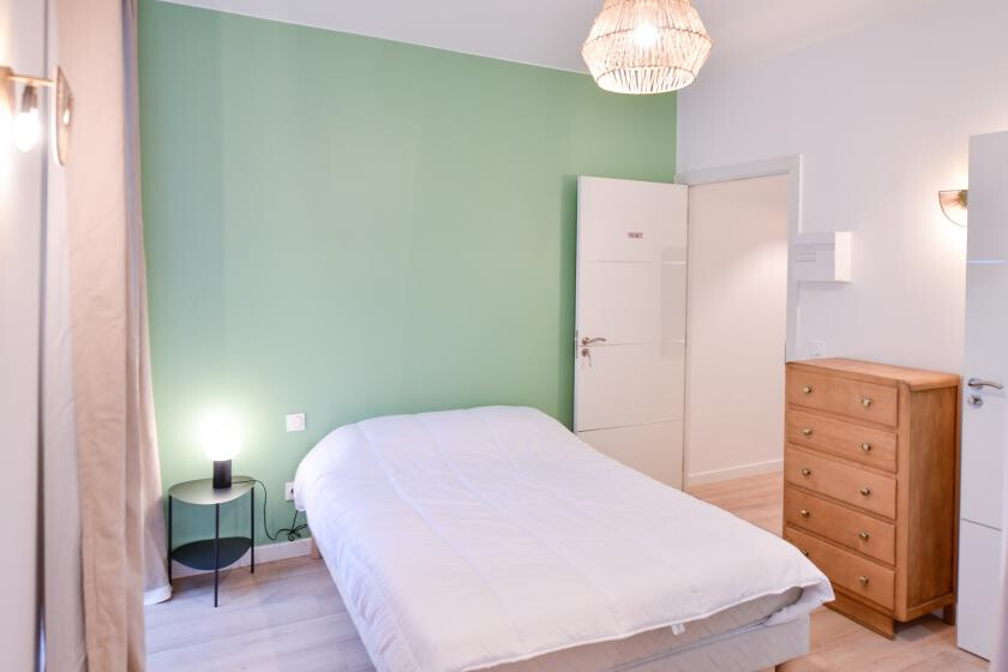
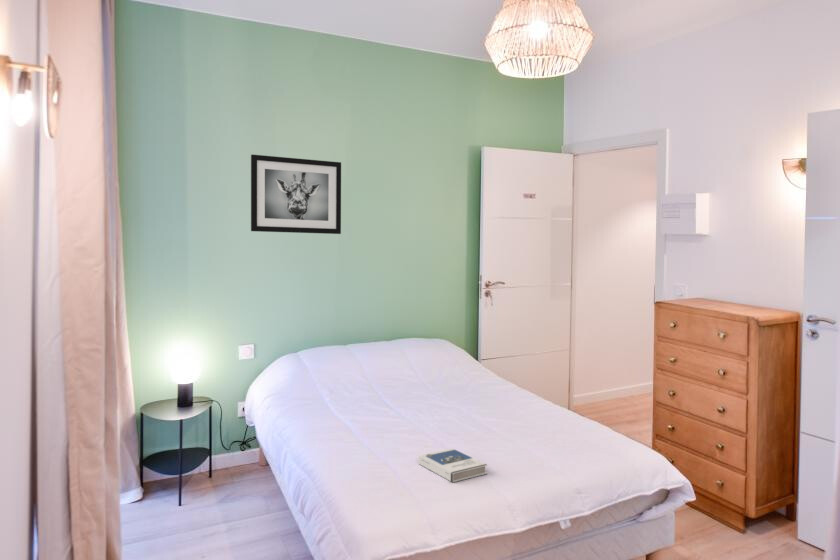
+ wall art [250,154,342,235]
+ hardback book [418,447,489,483]
